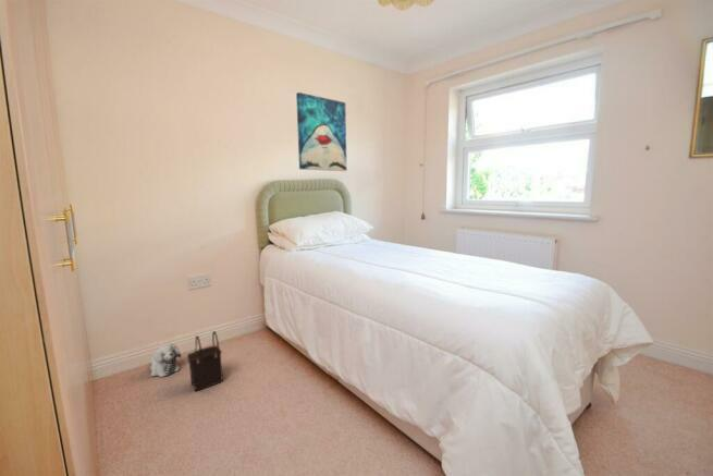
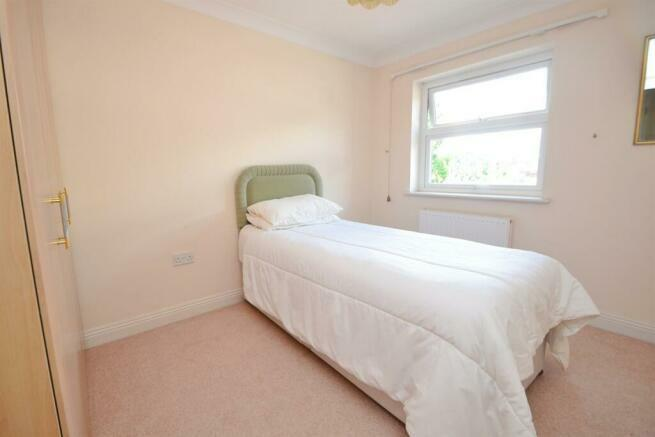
- wall art [295,91,348,172]
- plush toy [149,343,182,378]
- satchel [186,330,224,392]
